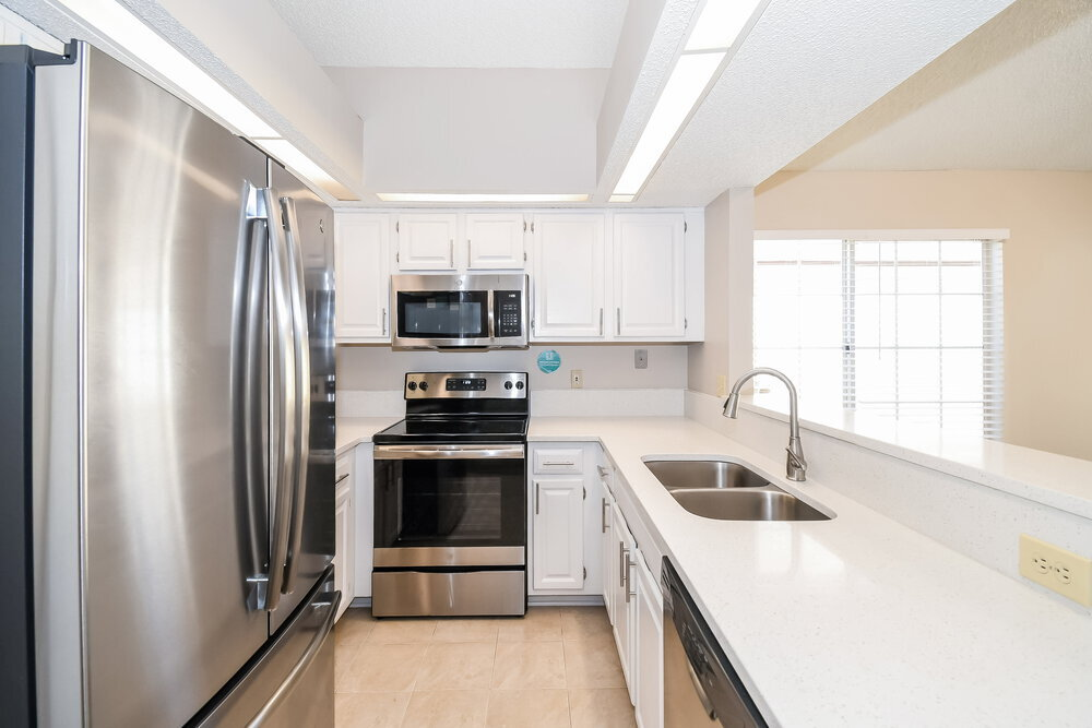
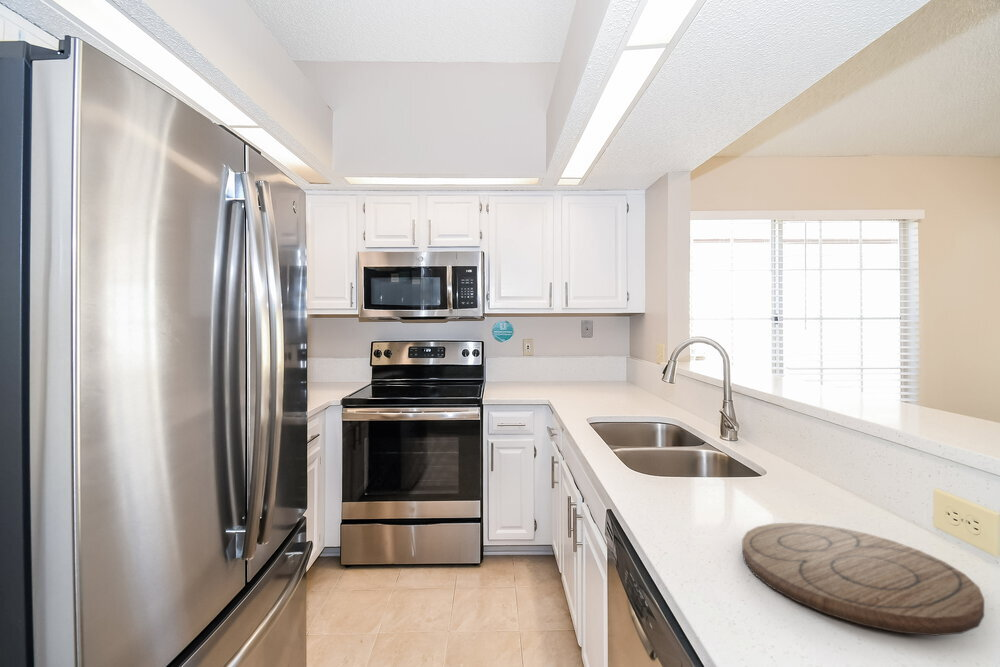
+ cutting board [741,522,985,637]
